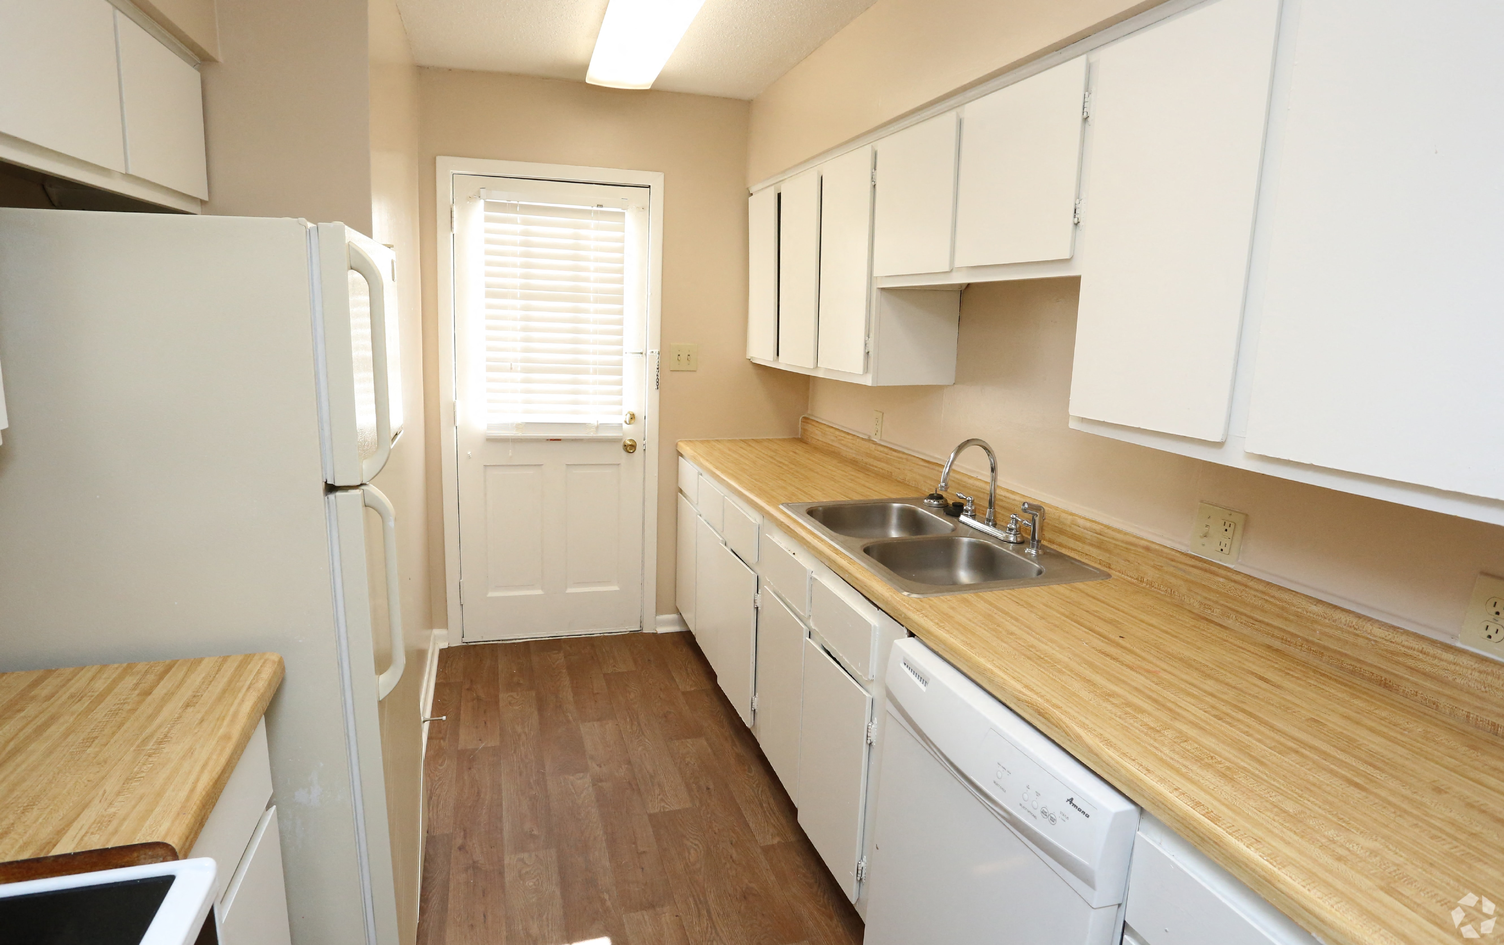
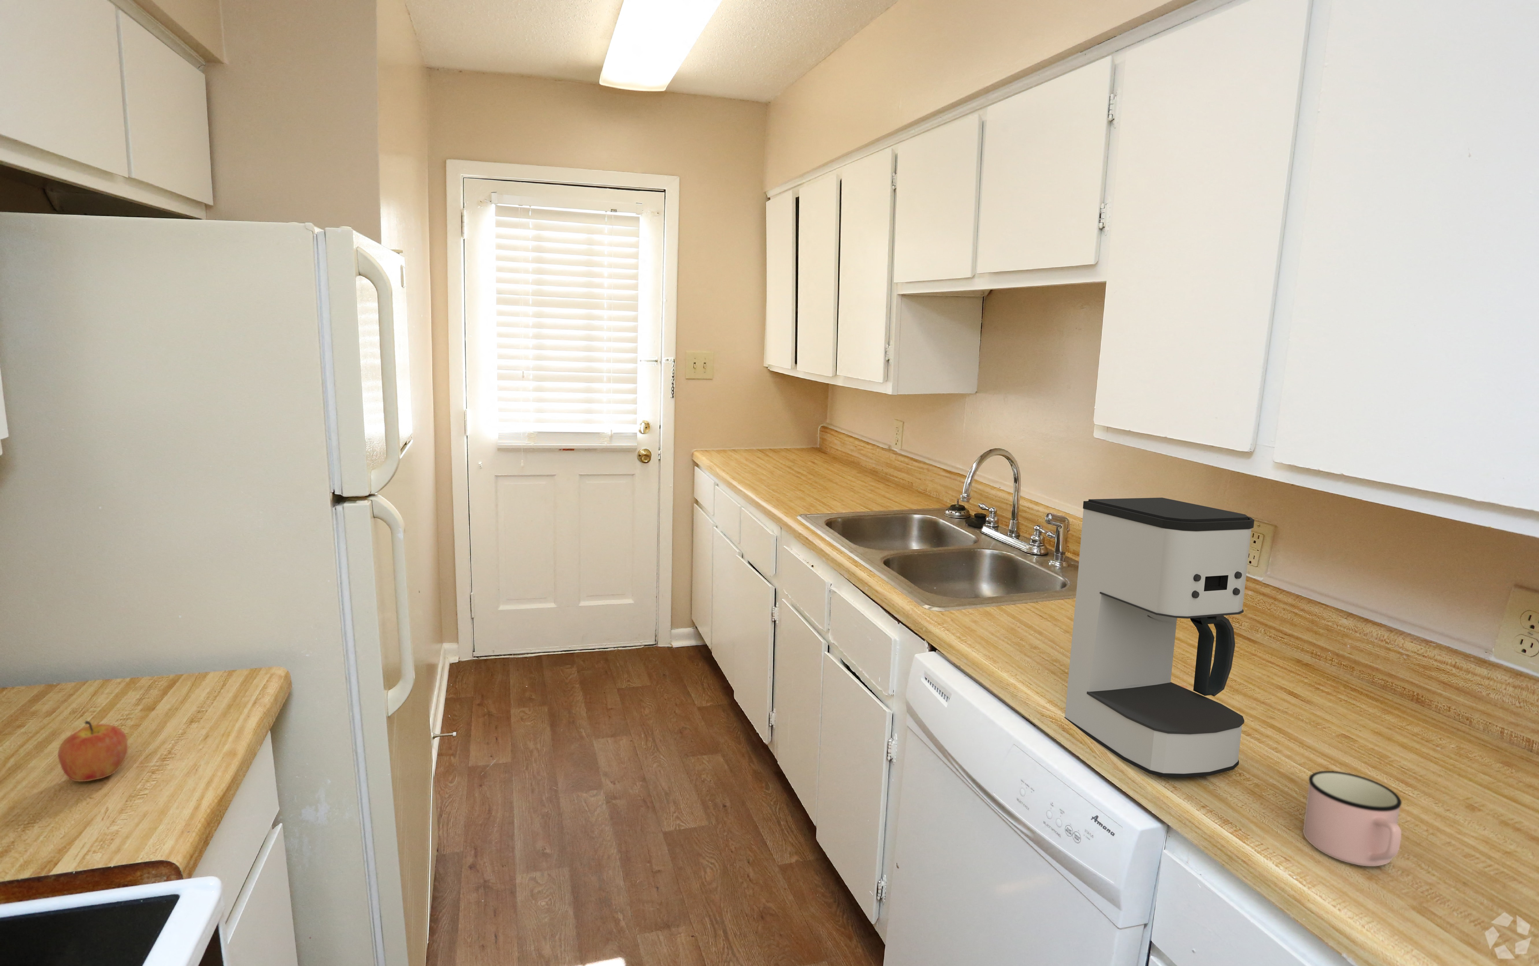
+ coffee maker [1065,497,1255,778]
+ mug [1303,770,1402,867]
+ apple [58,720,128,782]
